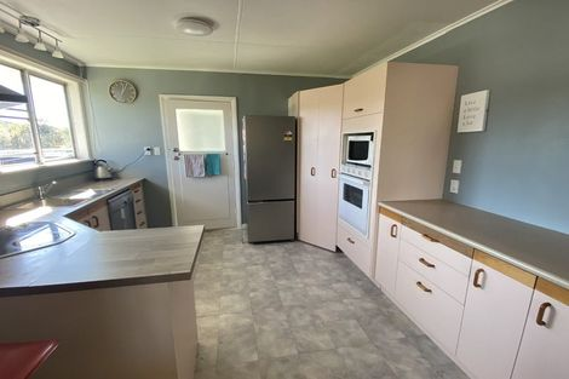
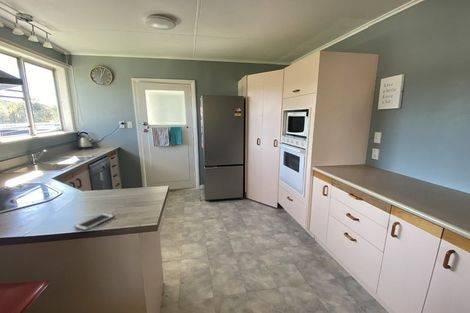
+ cell phone [73,212,115,232]
